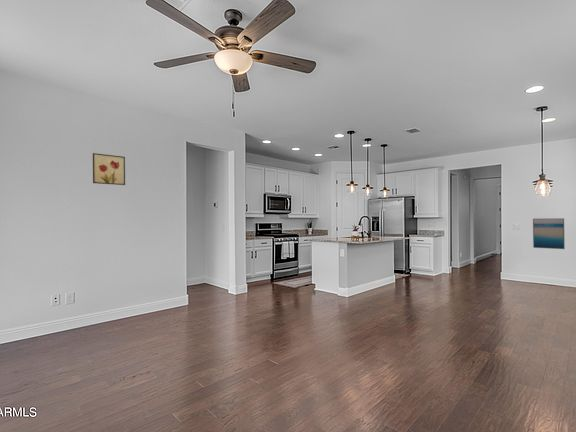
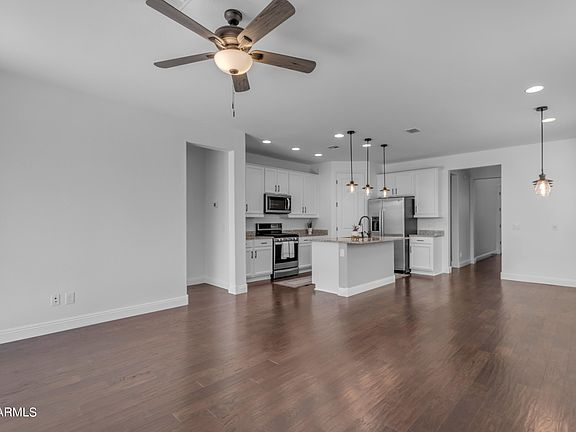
- wall art [532,217,566,250]
- wall art [92,152,126,186]
